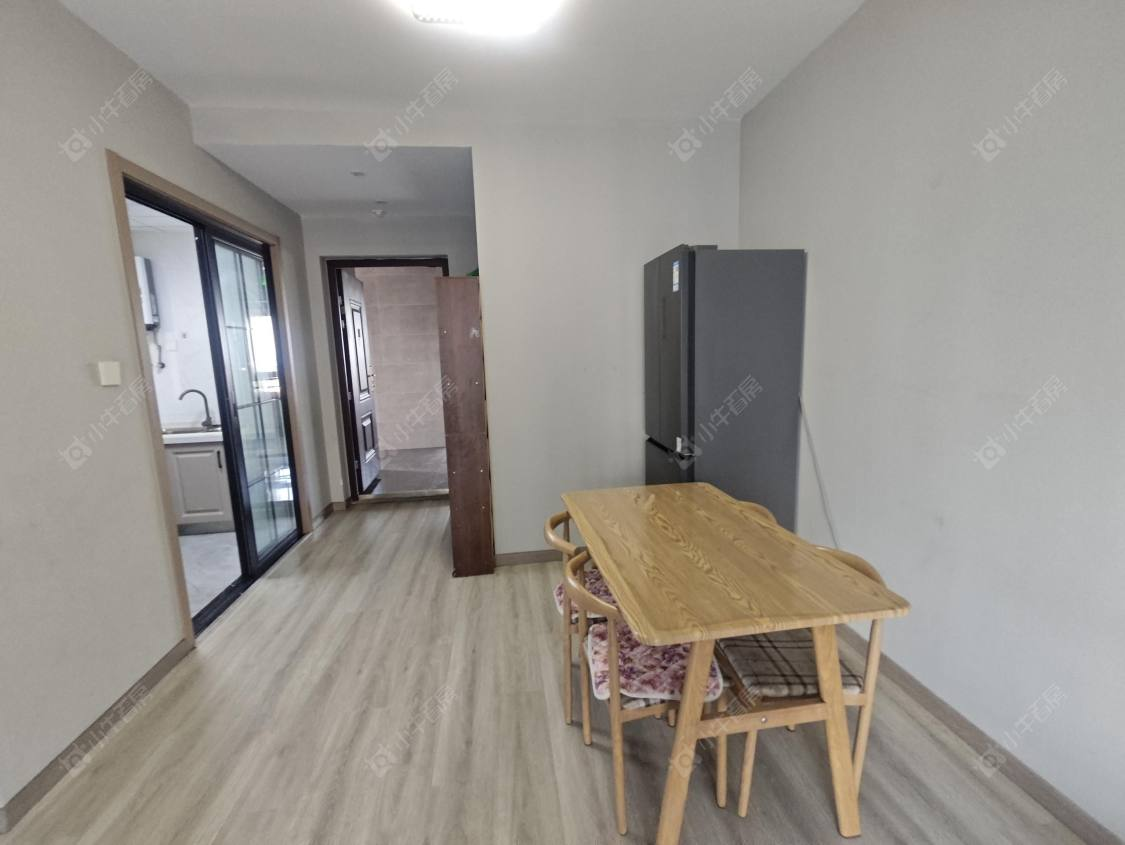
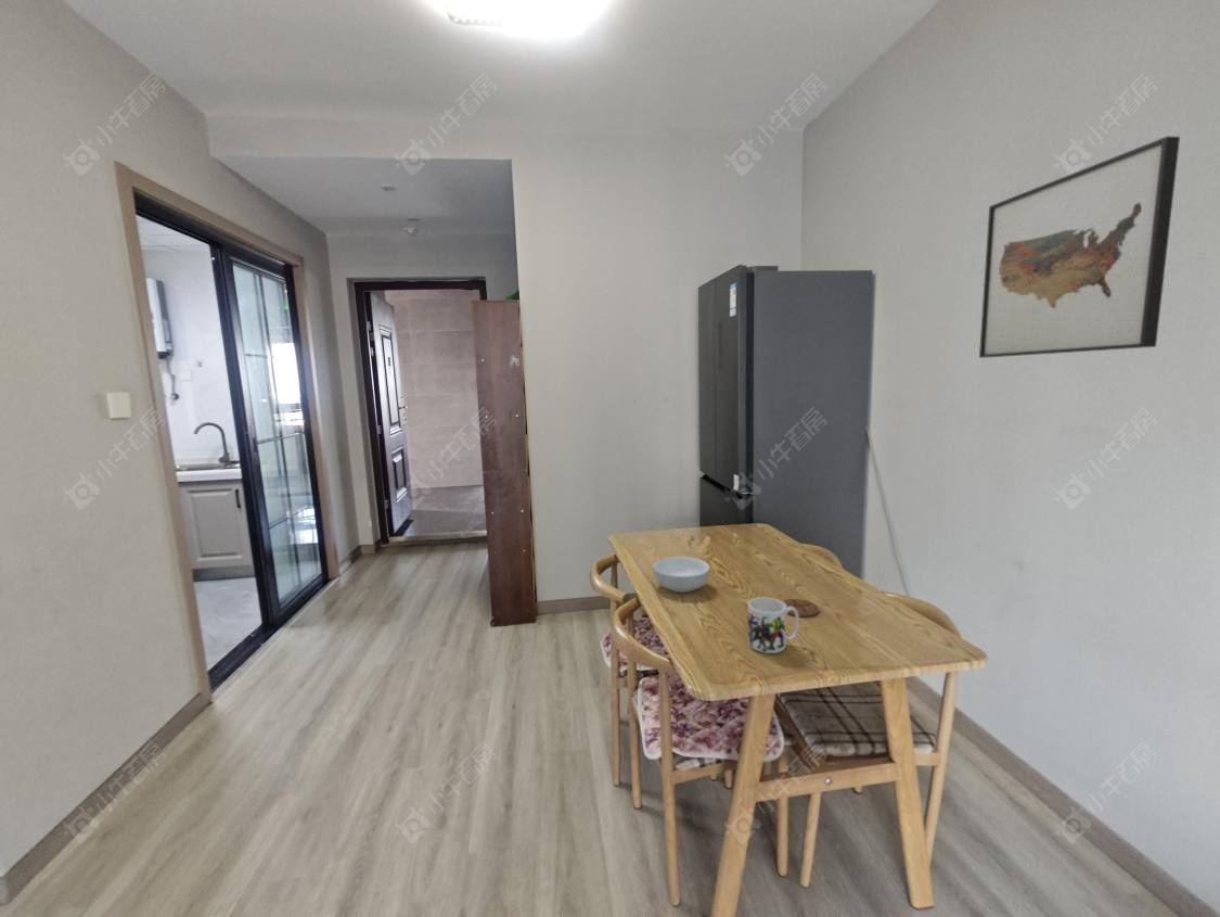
+ cereal bowl [652,556,710,594]
+ wall art [978,136,1181,359]
+ coaster [782,598,820,617]
+ mug [747,597,800,654]
